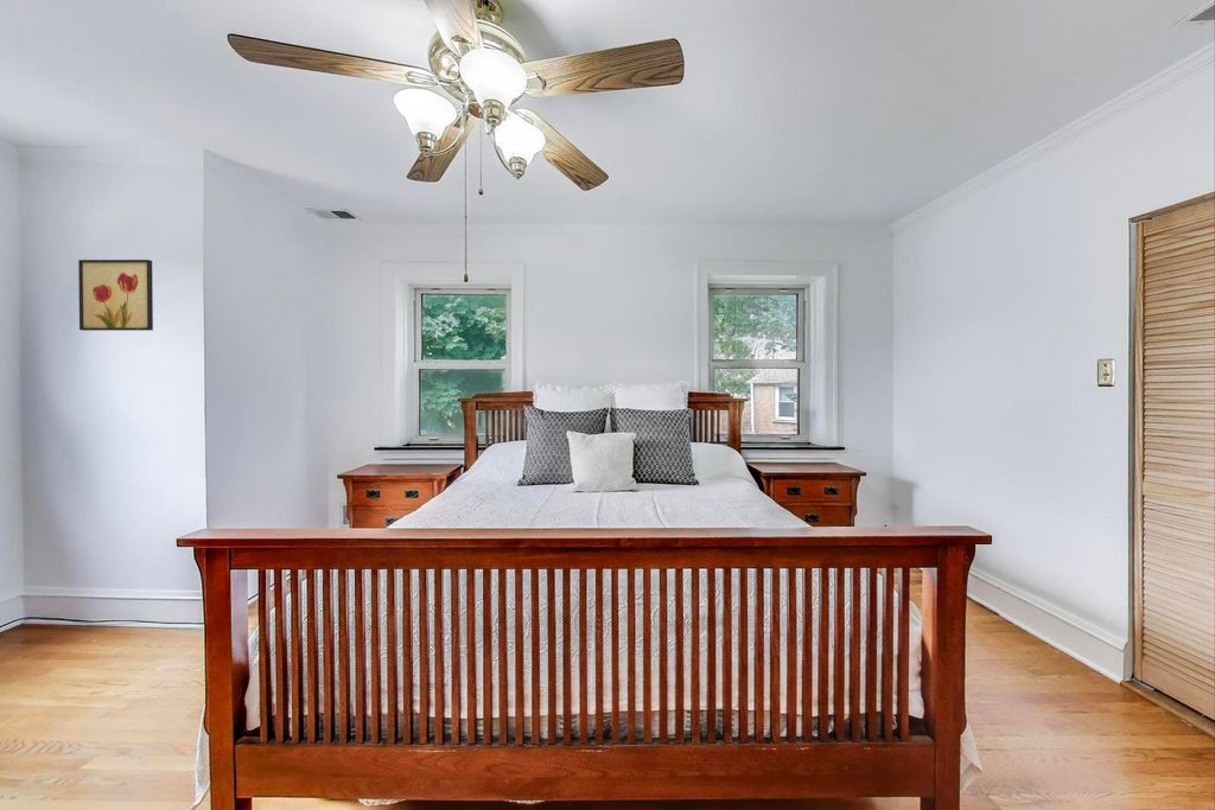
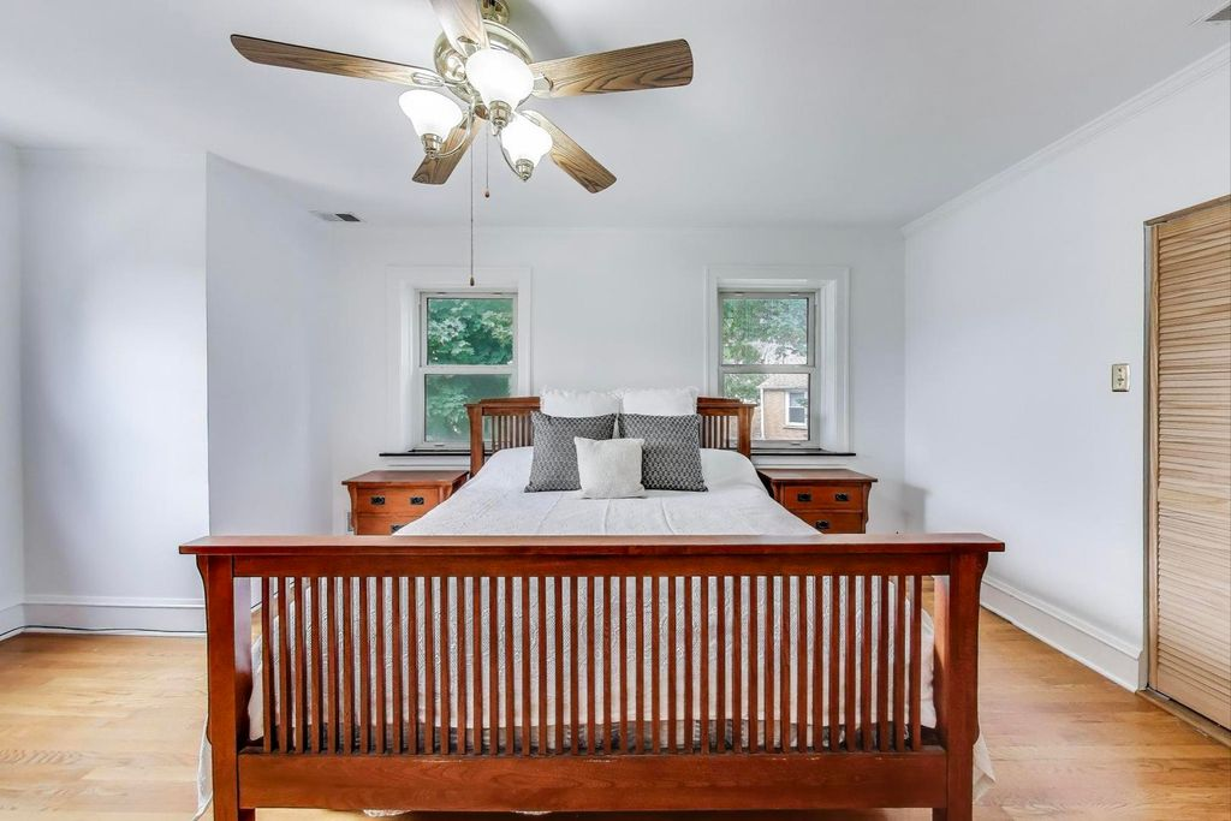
- wall art [77,259,154,332]
